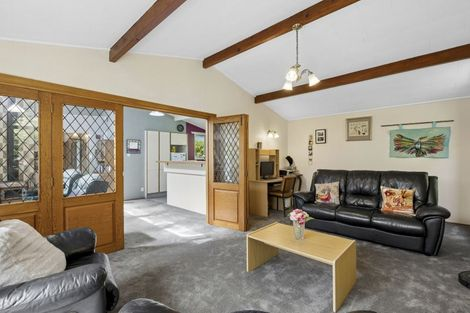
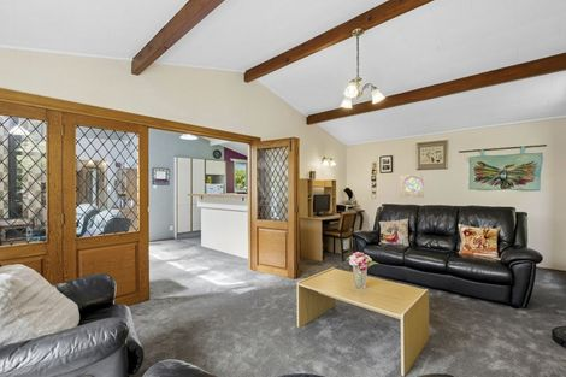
+ wall ornament [399,173,425,199]
